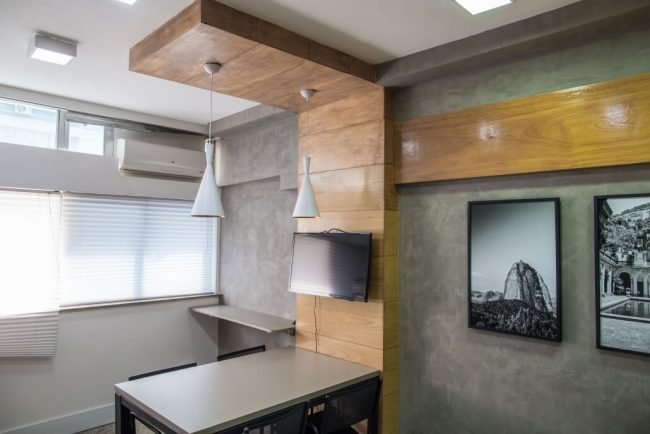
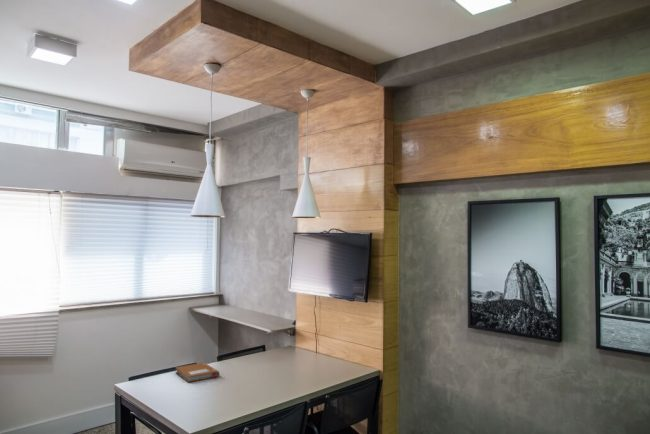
+ notebook [174,362,220,384]
